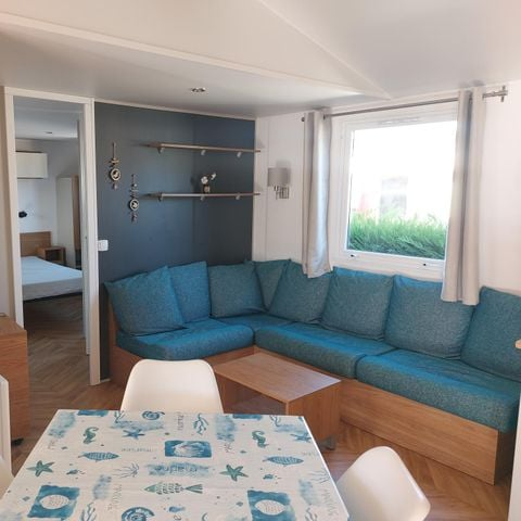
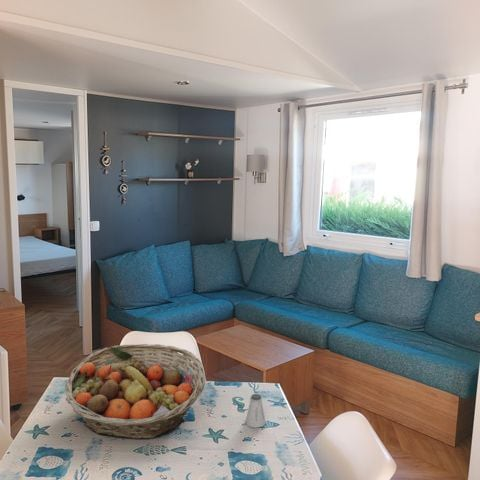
+ saltshaker [244,393,266,428]
+ fruit basket [64,343,206,440]
